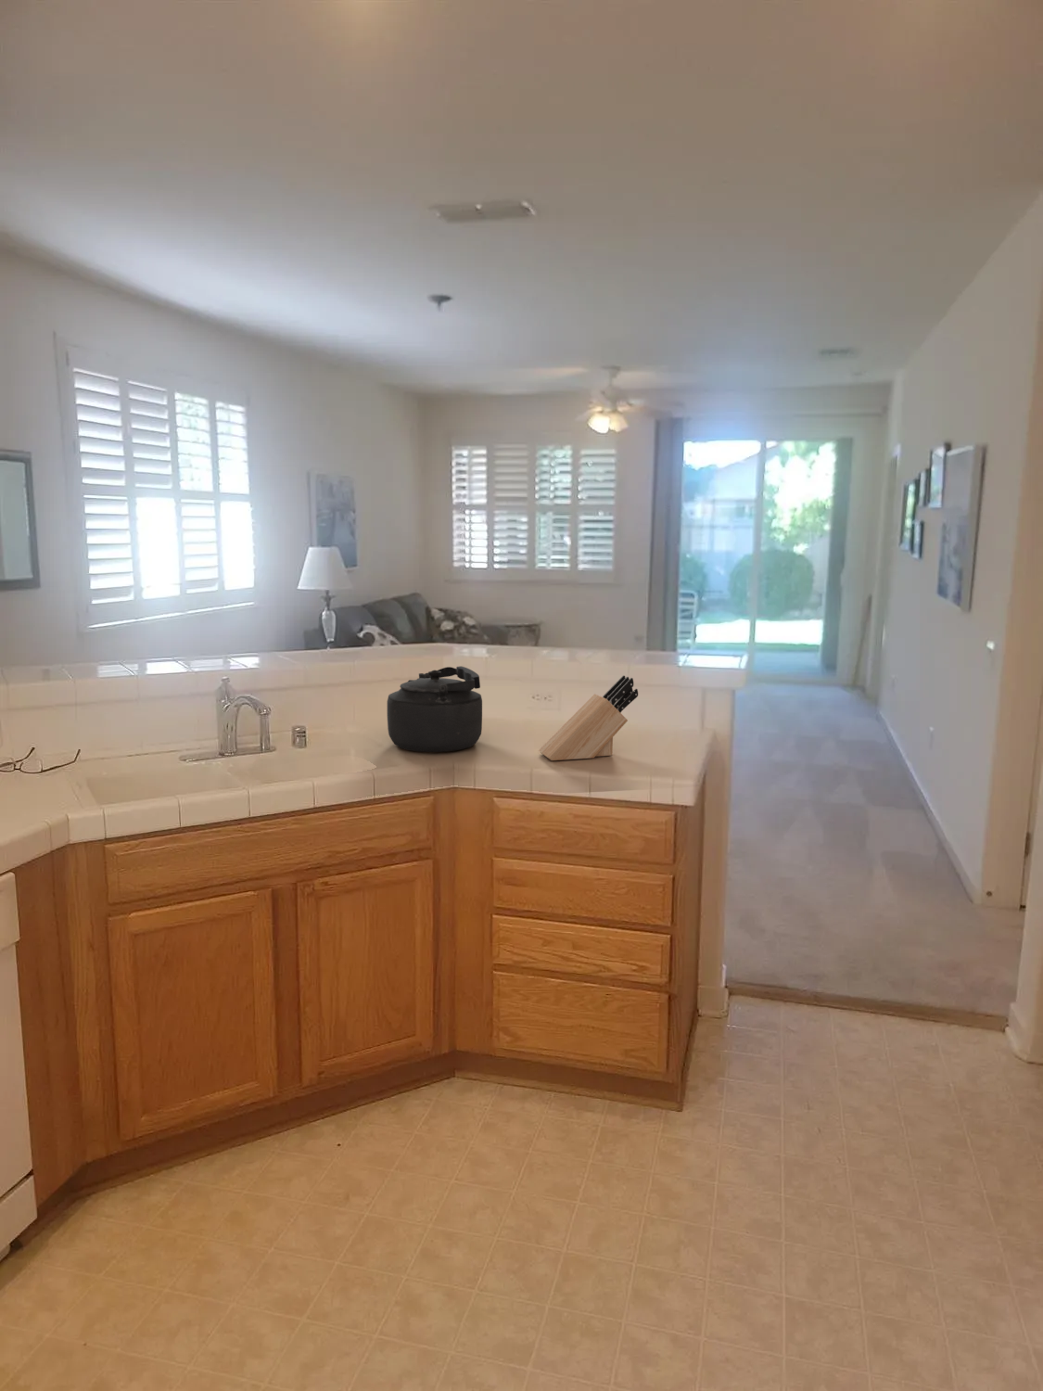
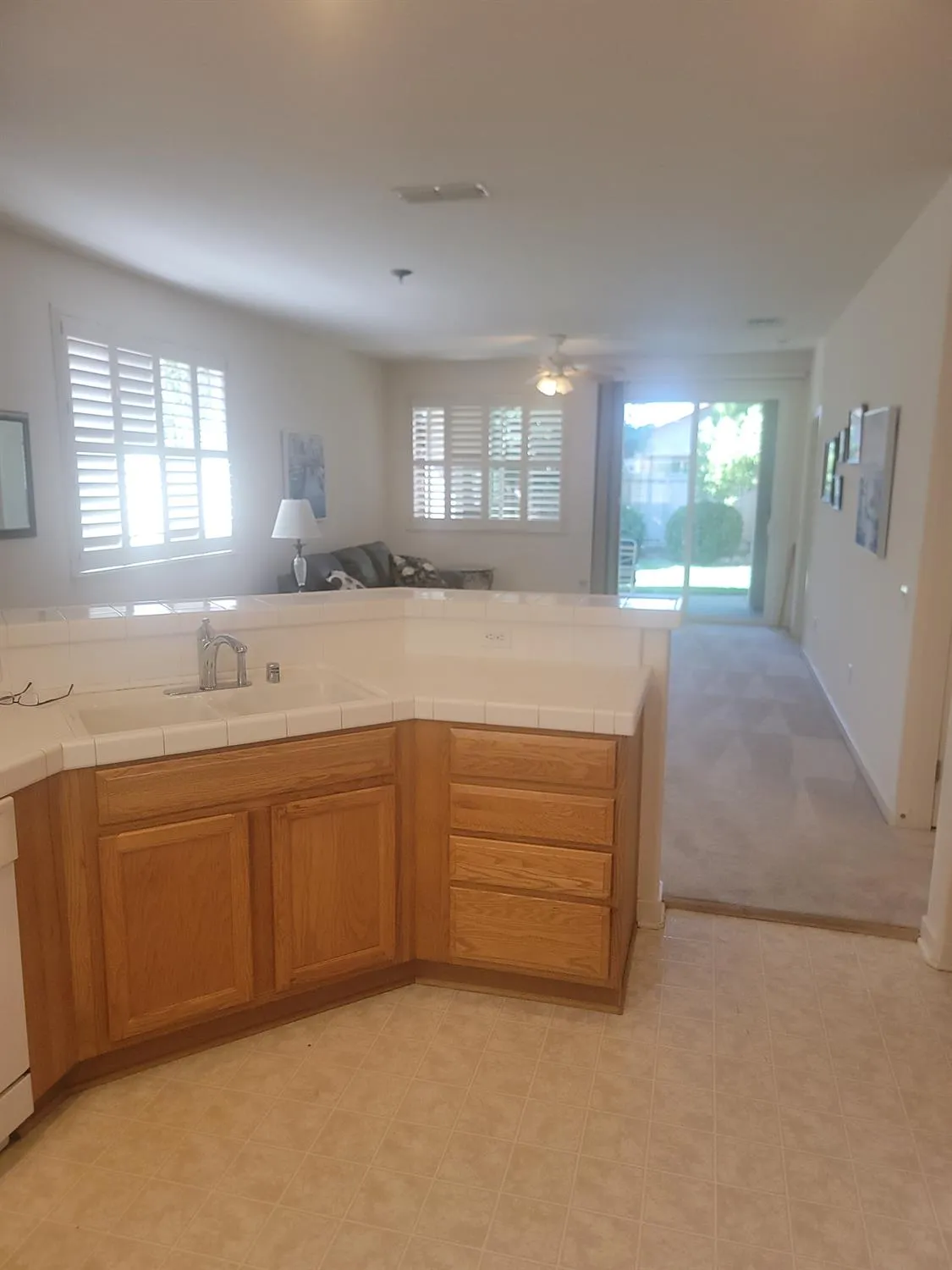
- kettle [387,665,483,752]
- knife block [538,675,639,761]
